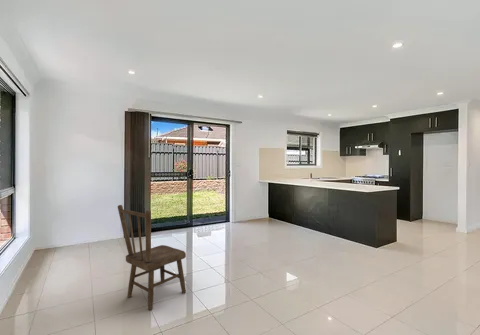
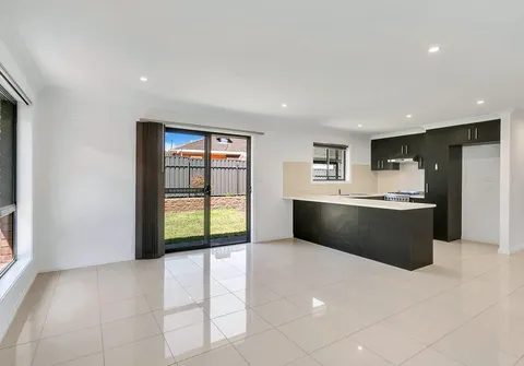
- dining chair [117,204,187,311]
